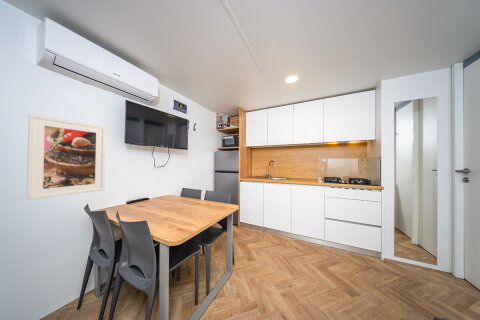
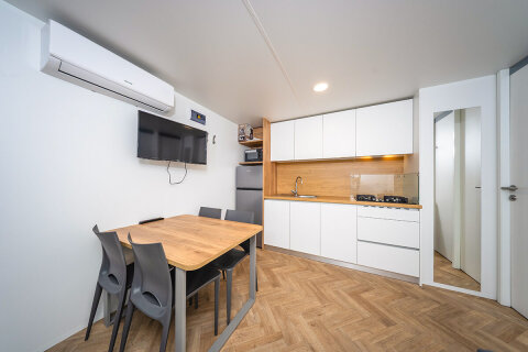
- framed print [25,113,107,201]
